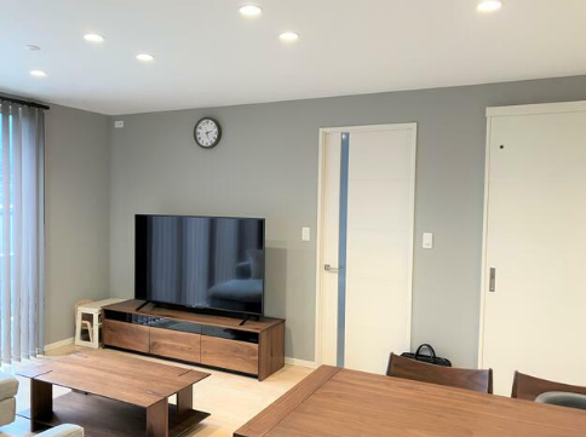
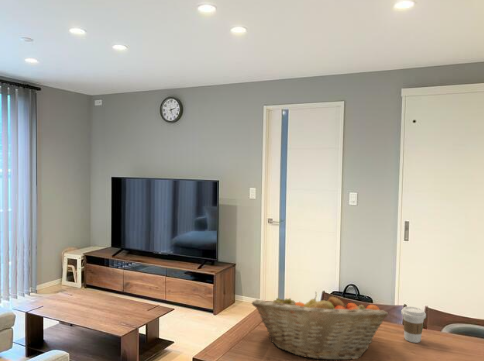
+ coffee cup [400,305,427,344]
+ fruit basket [251,291,389,361]
